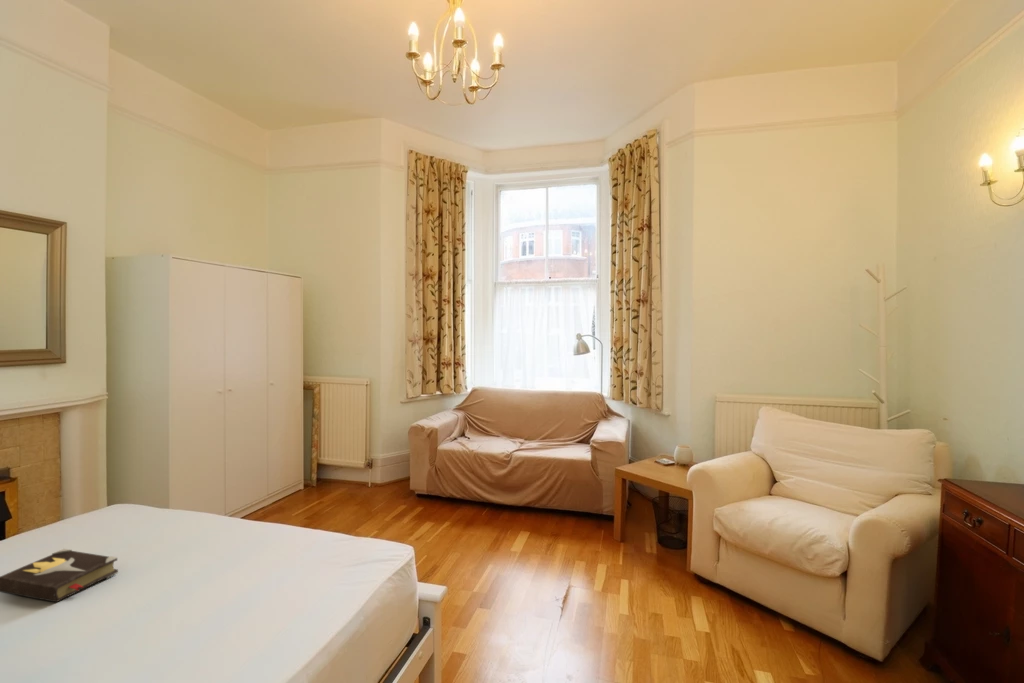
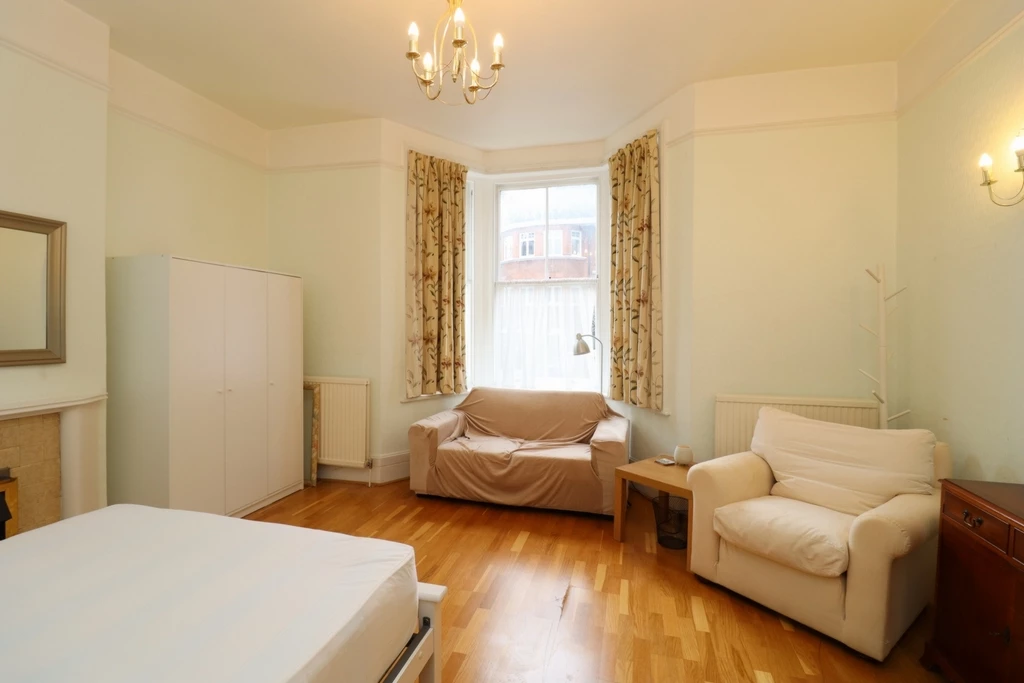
- hardback book [0,548,119,603]
